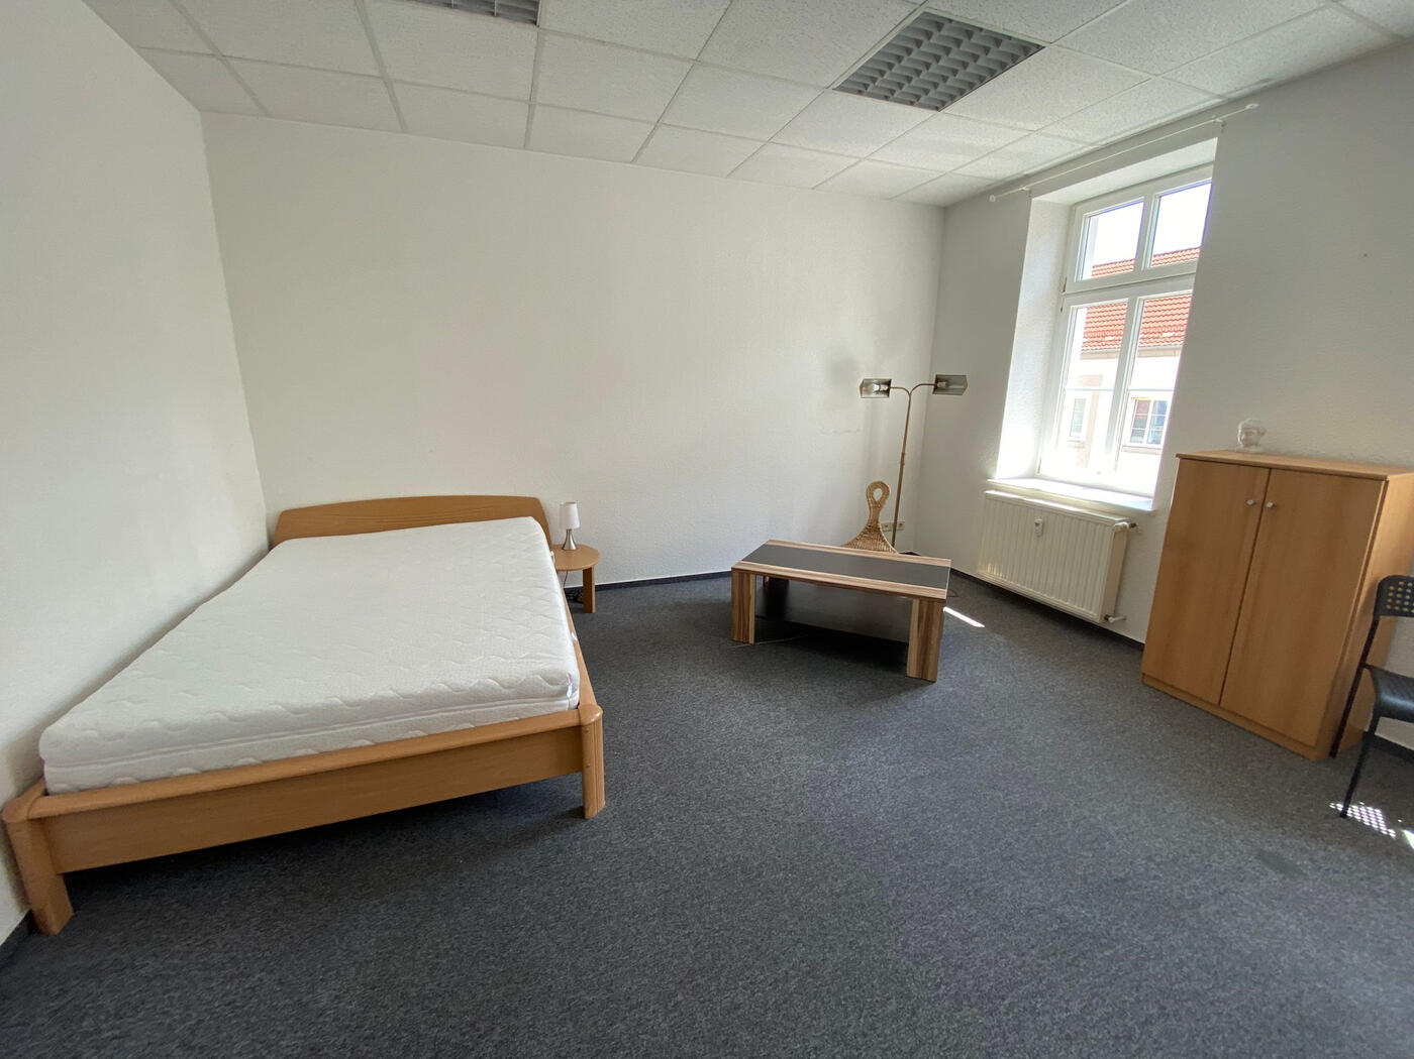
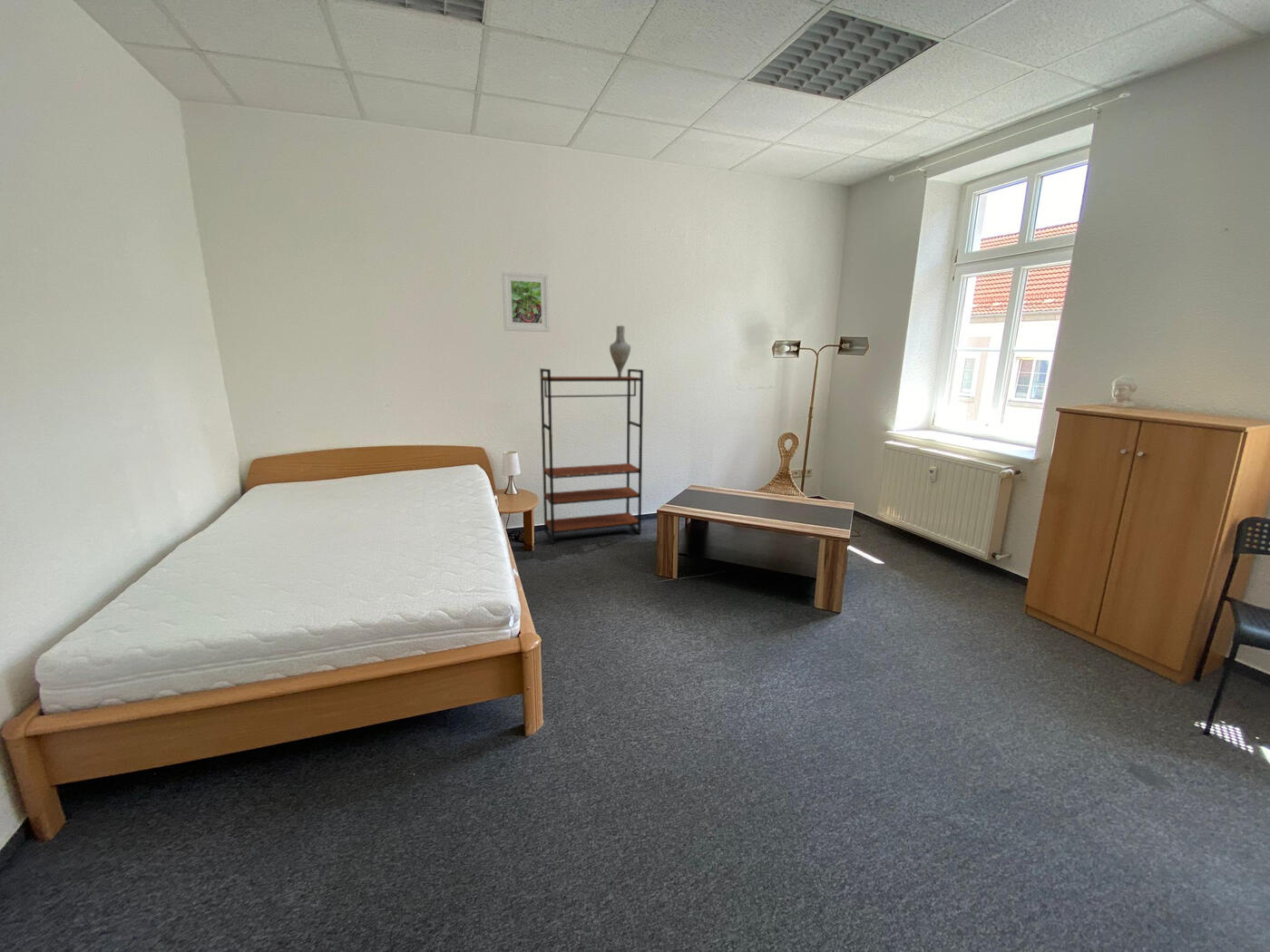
+ bookshelf [539,367,644,545]
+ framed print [501,270,551,333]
+ vase [609,325,631,377]
